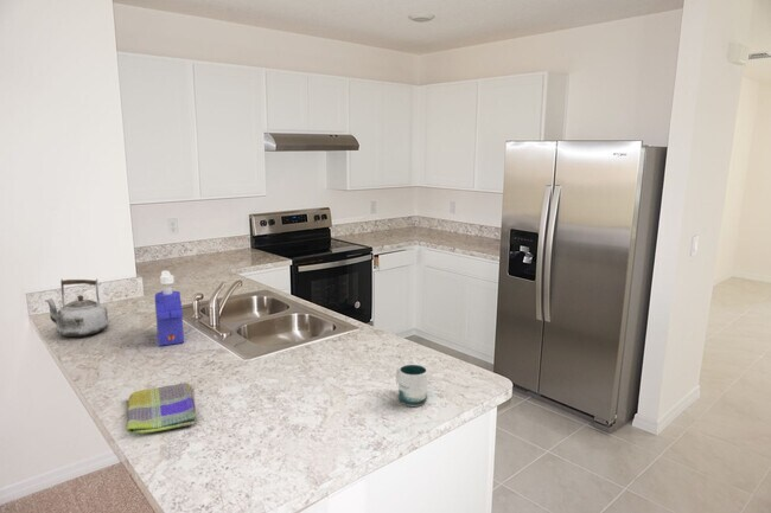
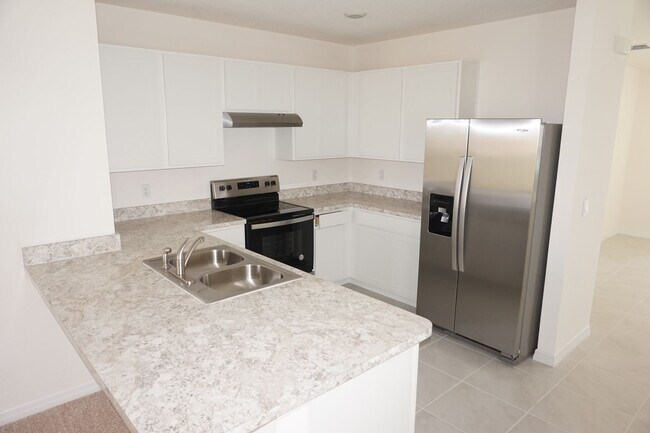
- mug [395,364,428,408]
- kettle [44,277,109,338]
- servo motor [154,270,185,347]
- dish towel [126,381,197,435]
